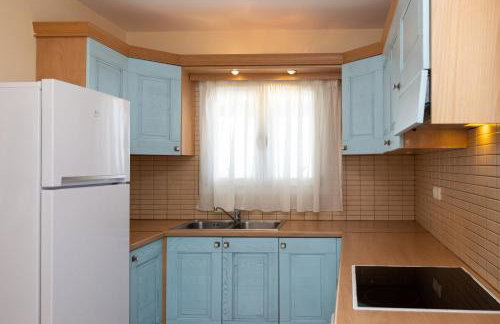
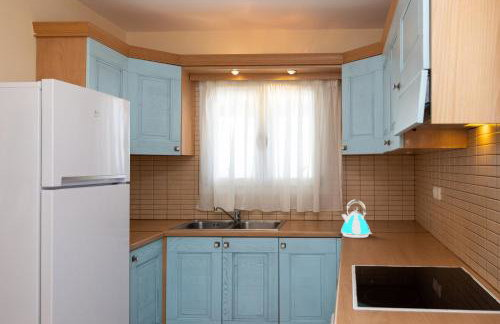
+ kettle [340,199,373,239]
